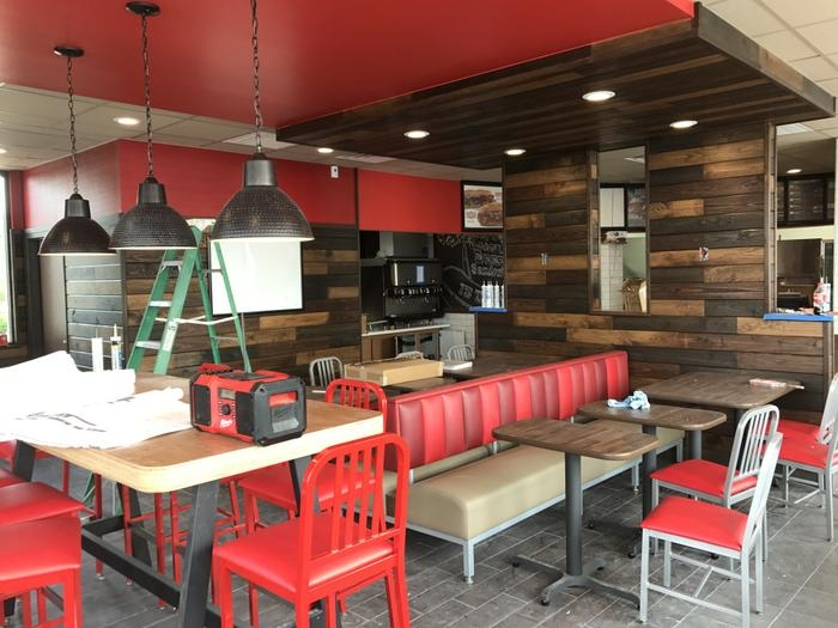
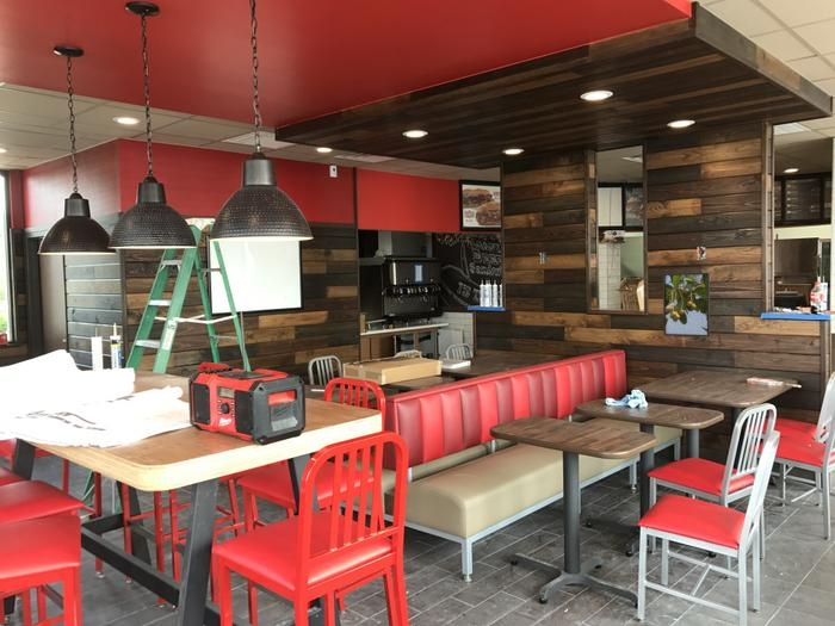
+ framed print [662,272,711,337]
